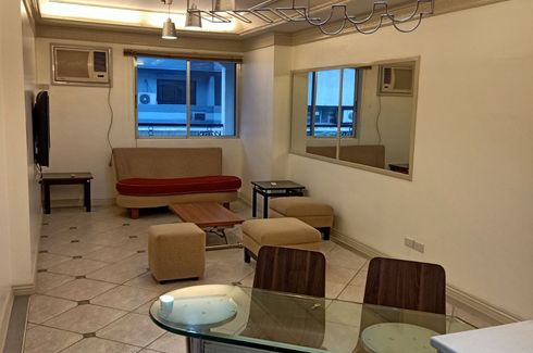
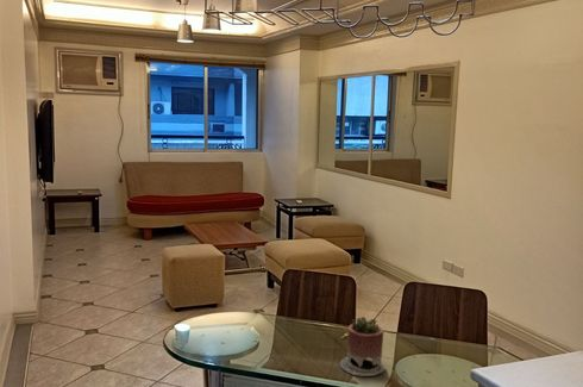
+ succulent planter [339,316,387,377]
